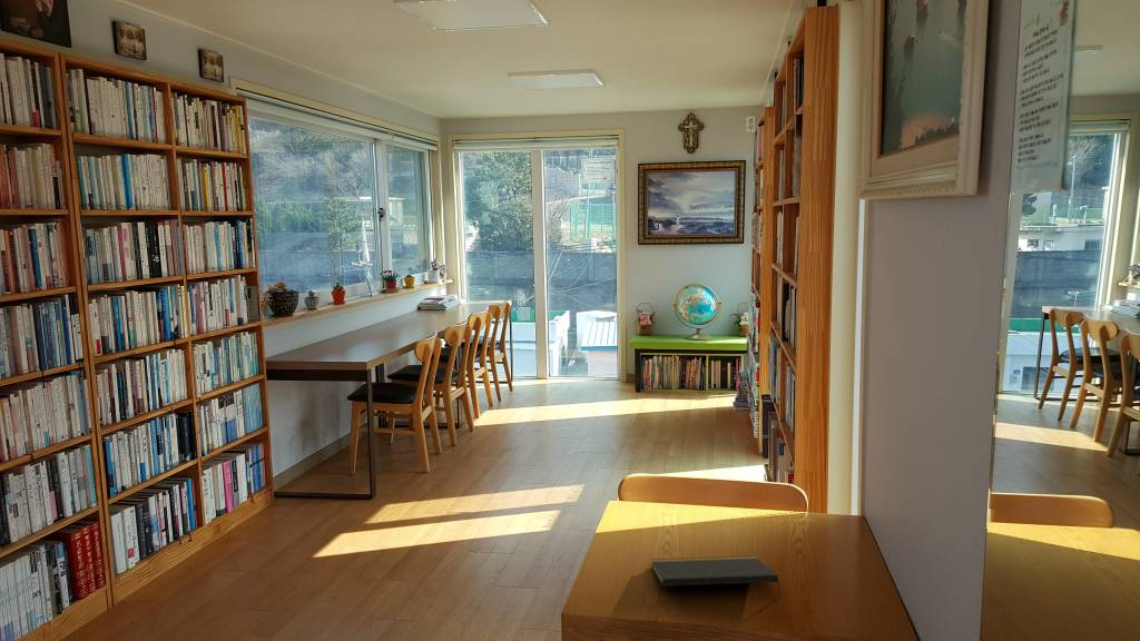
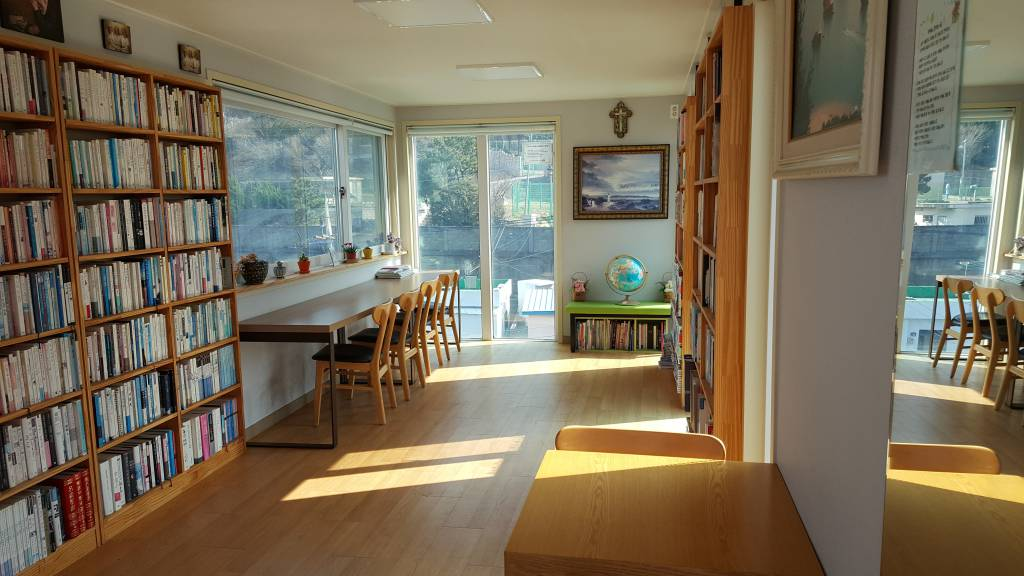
- notepad [649,554,783,599]
